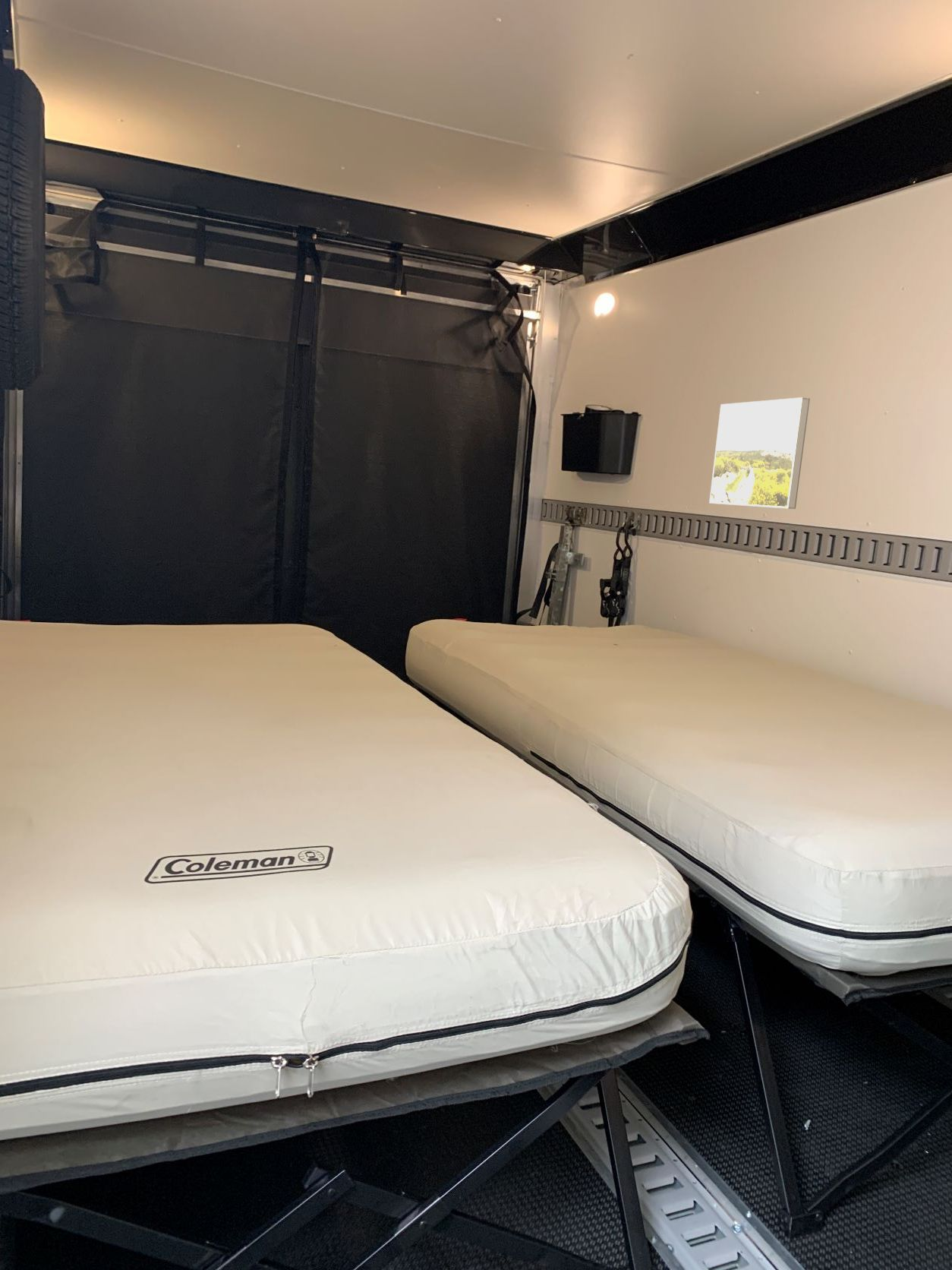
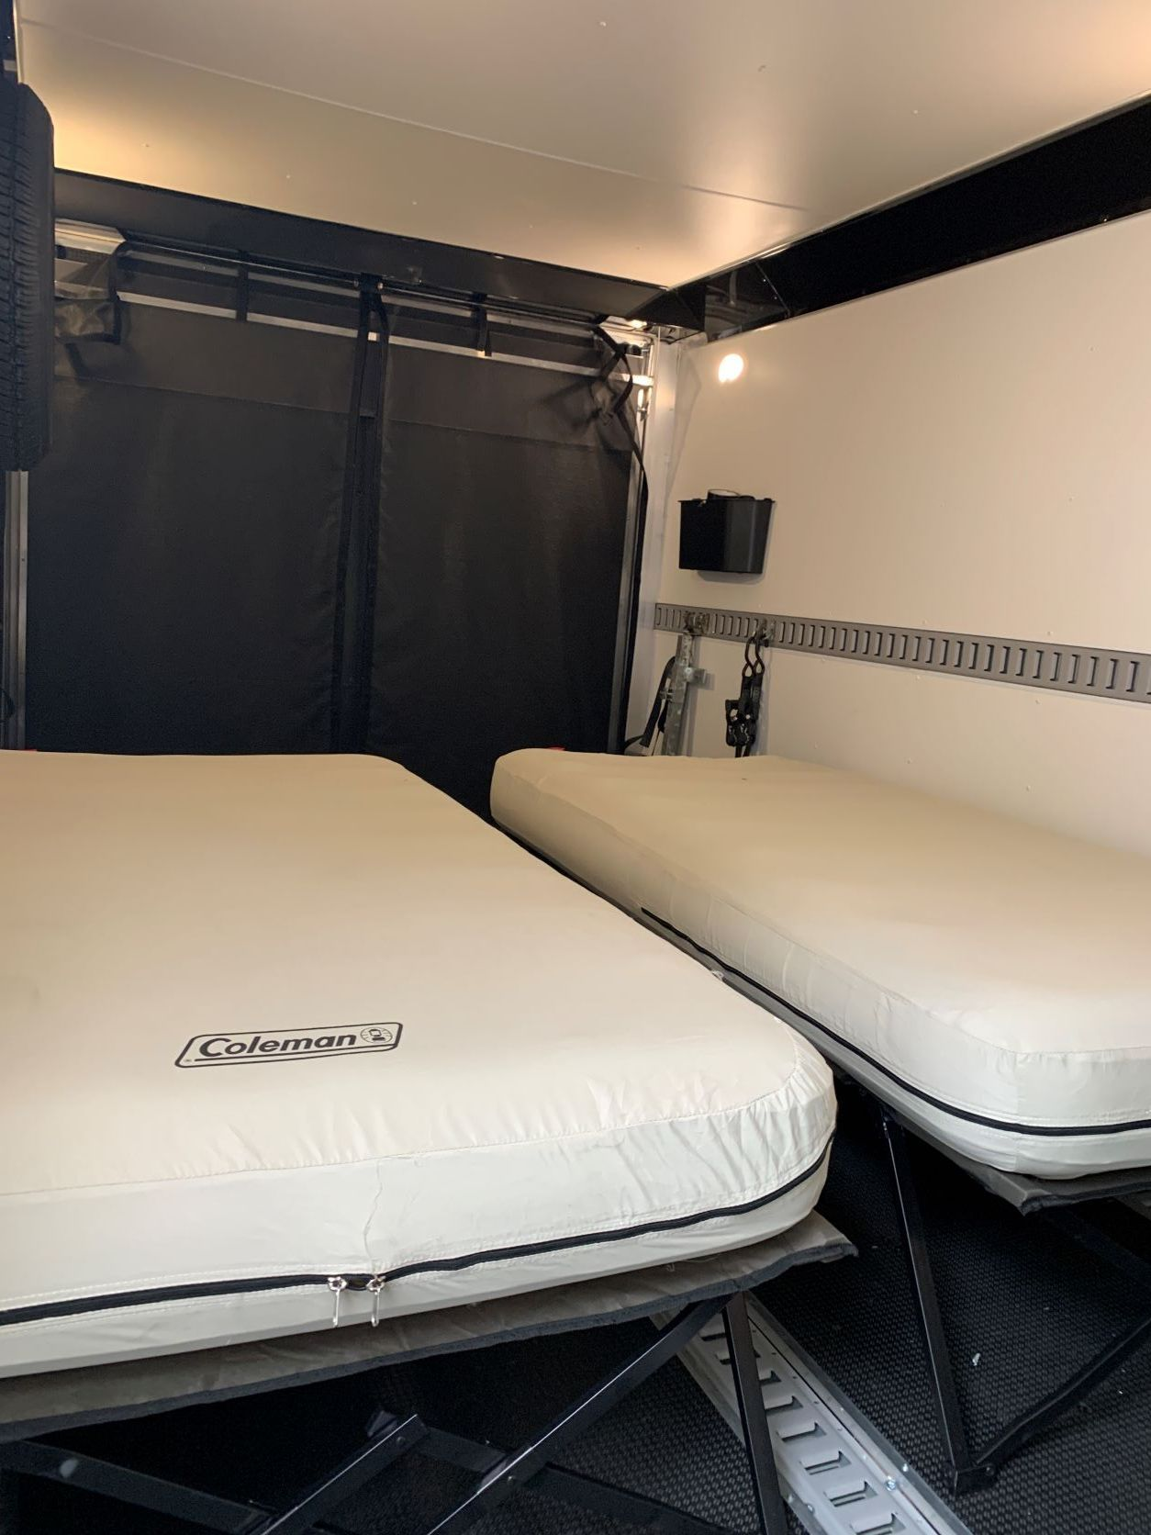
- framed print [708,396,811,510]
